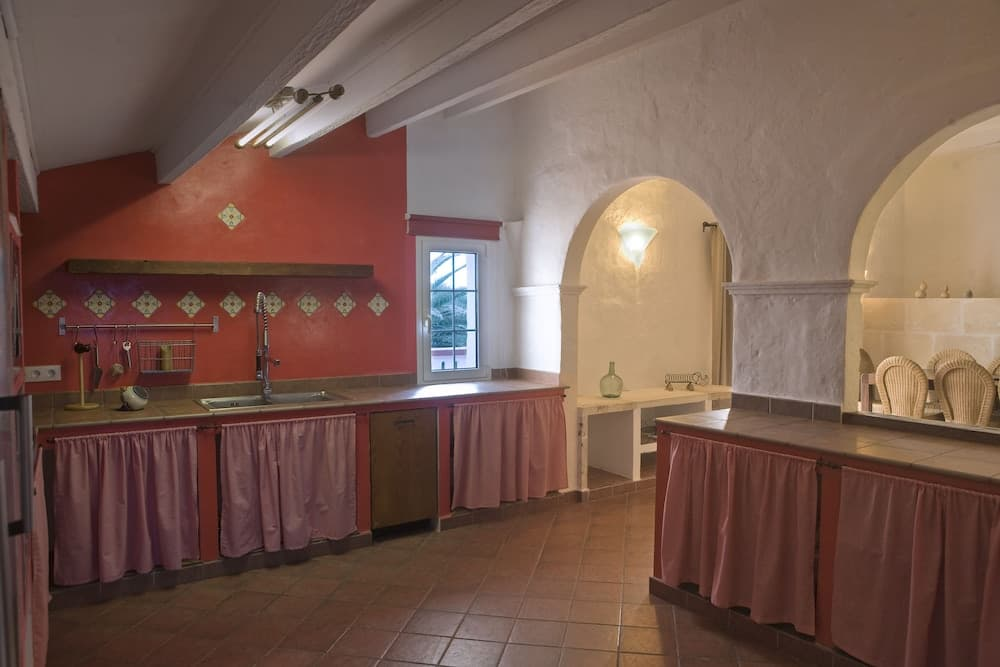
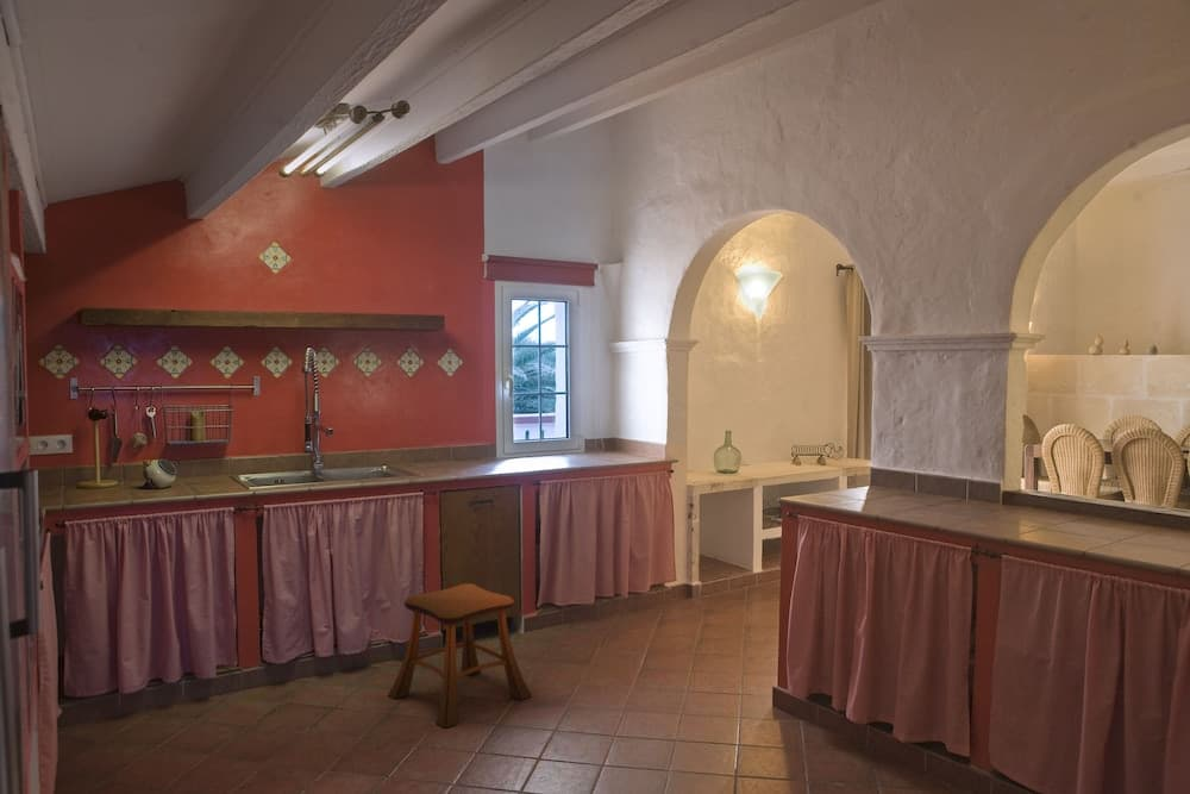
+ stool [387,582,533,729]
